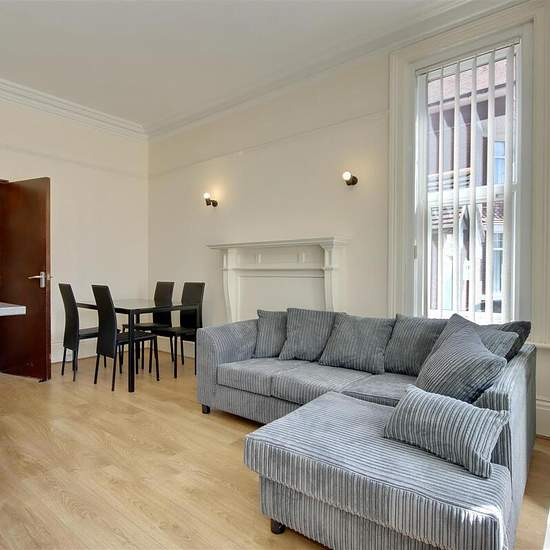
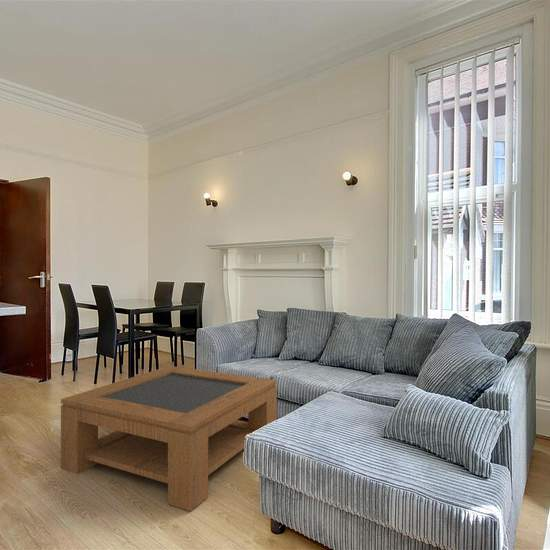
+ coffee table [60,365,278,512]
